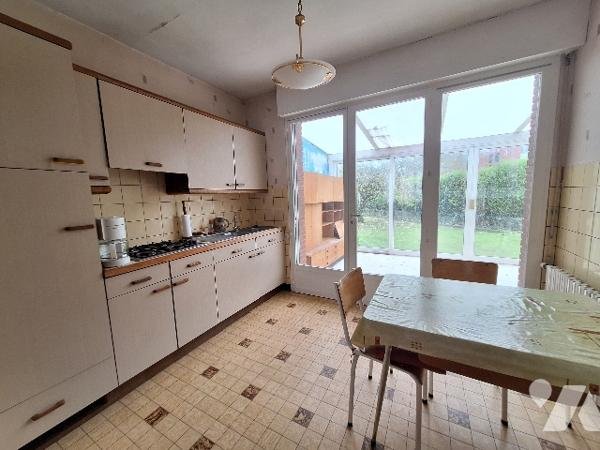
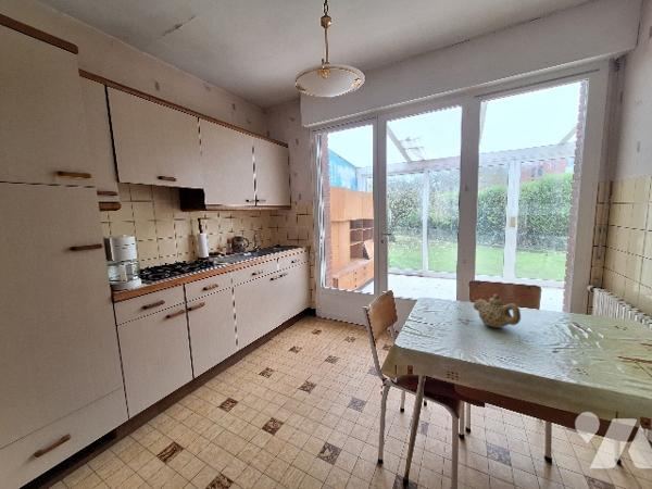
+ teapot [472,293,522,329]
